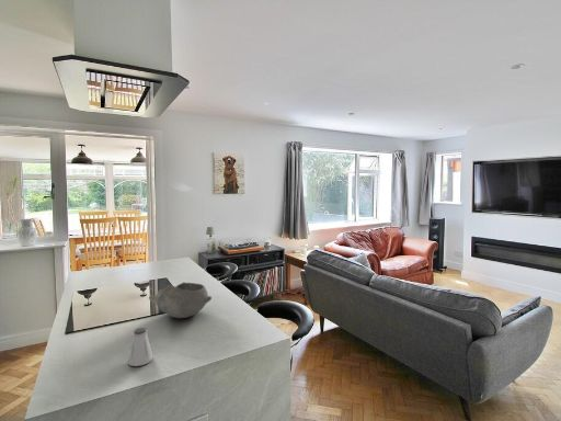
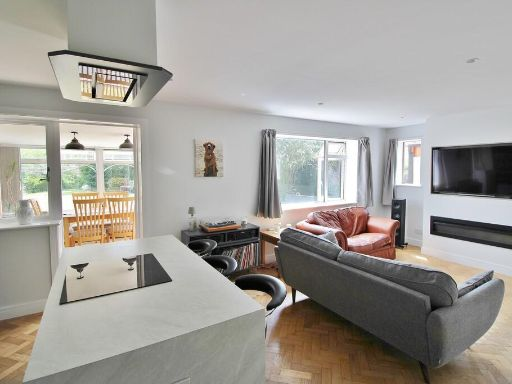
- bowl [148,281,213,319]
- saltshaker [127,327,153,367]
